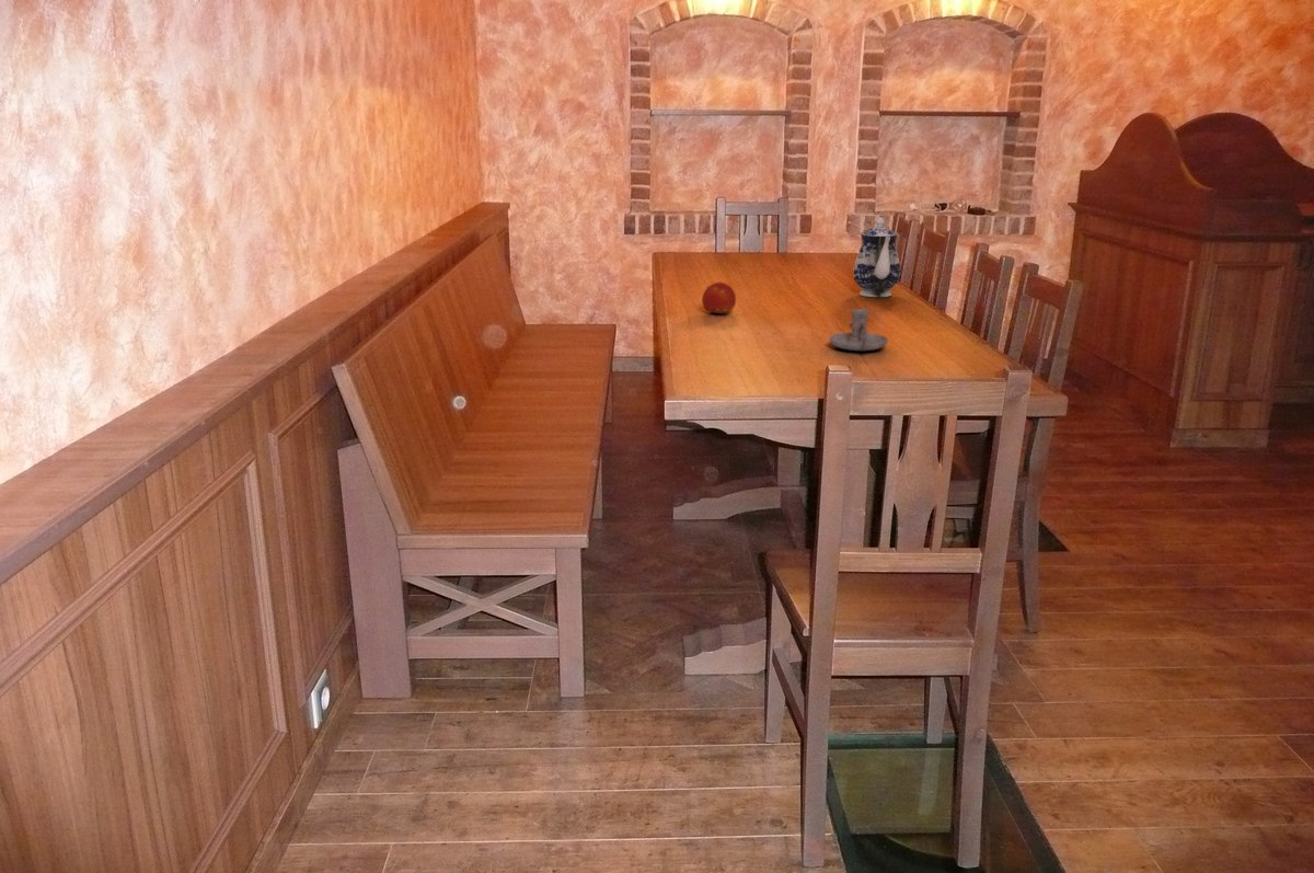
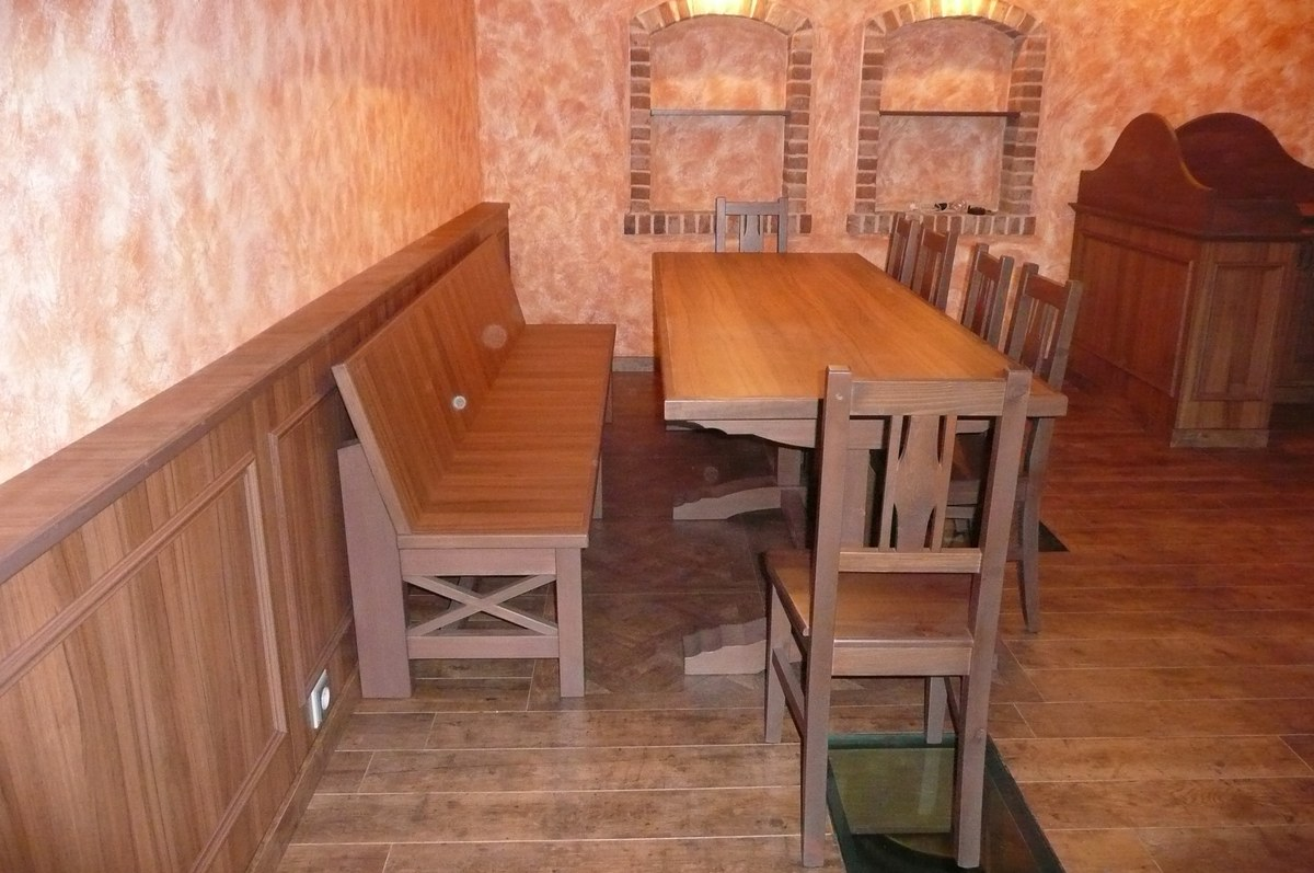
- candle holder [828,308,889,352]
- teapot [852,216,901,298]
- fruit [701,282,737,315]
